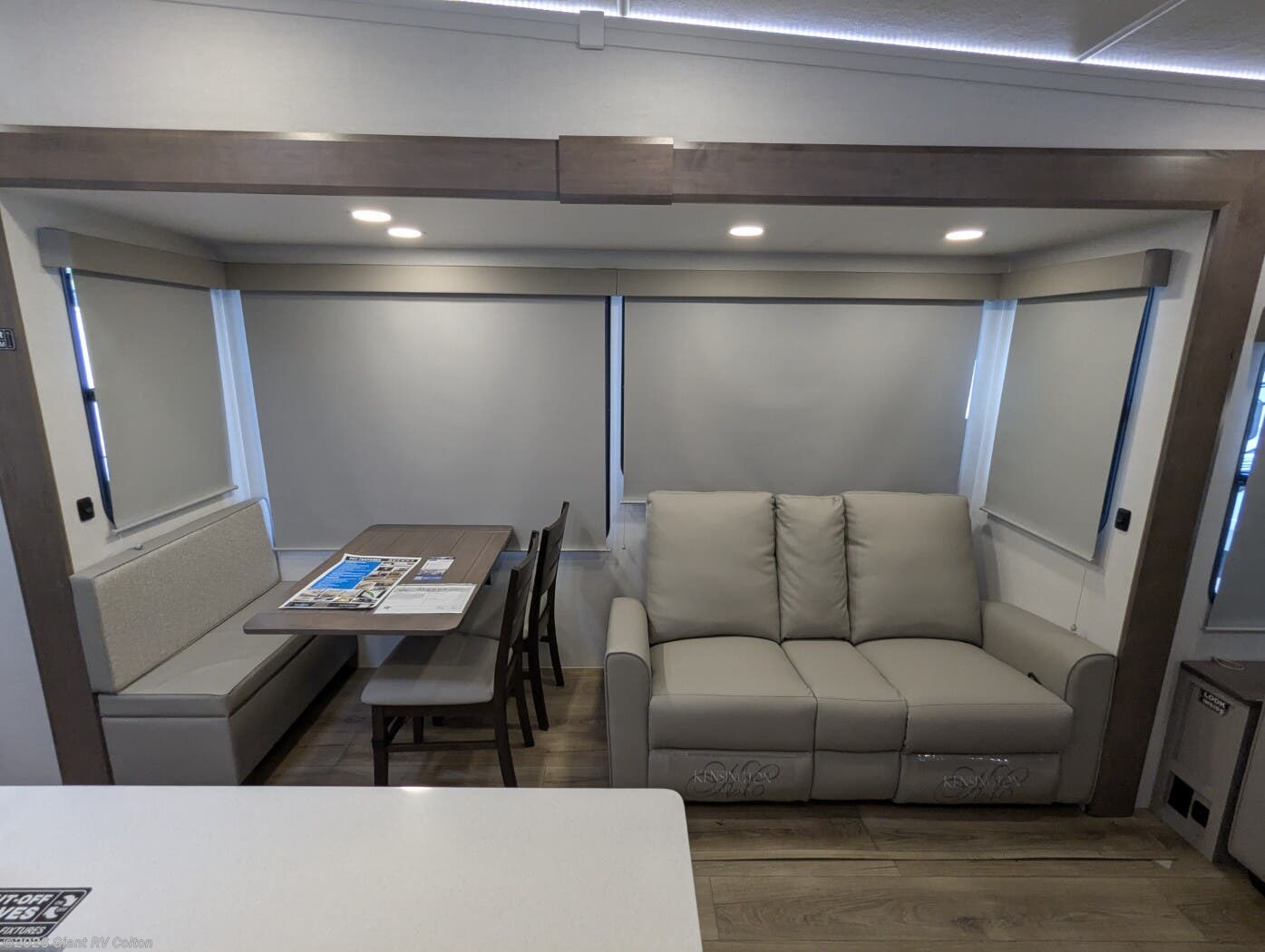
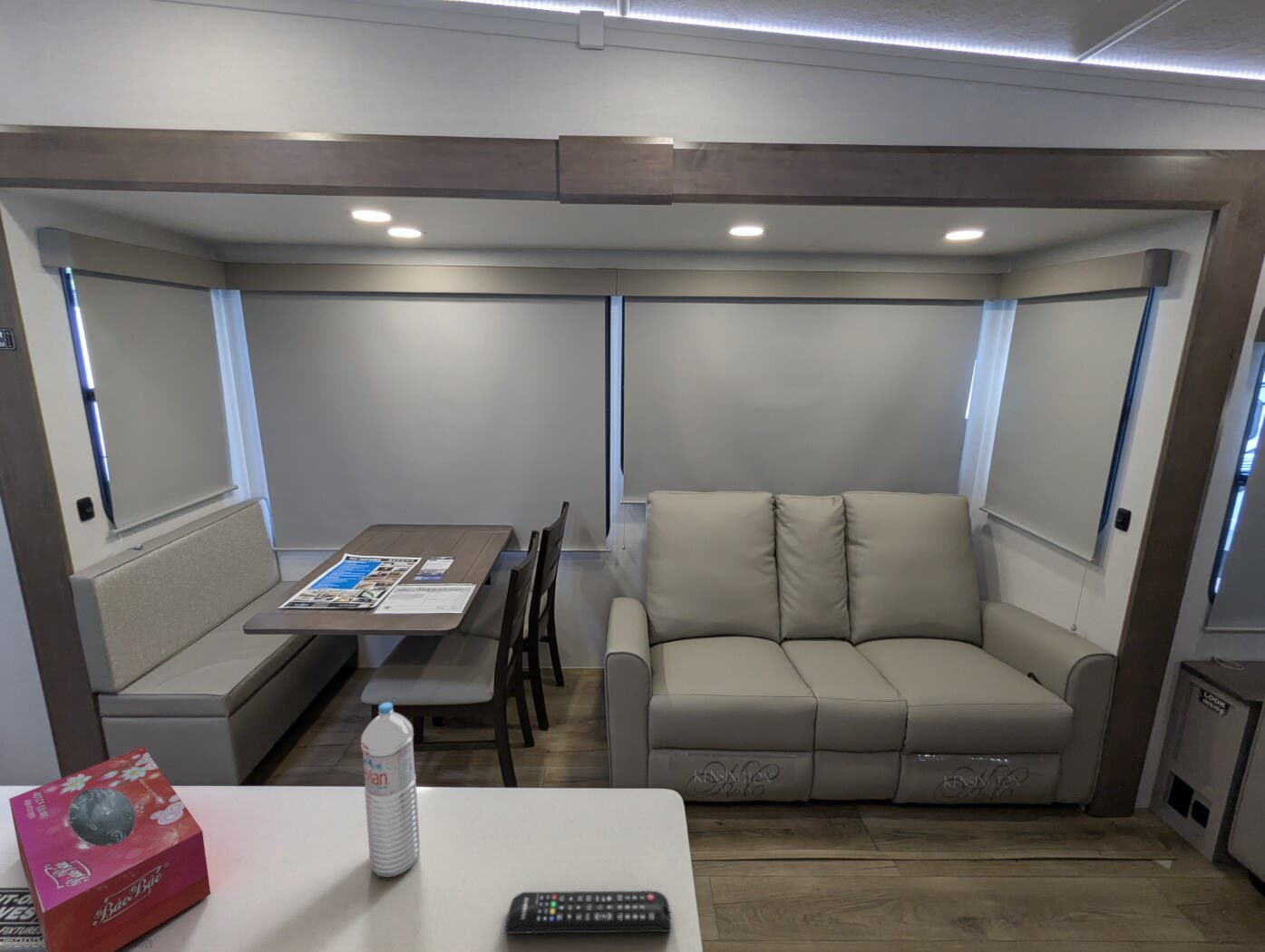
+ remote control [503,890,672,935]
+ water bottle [360,701,421,878]
+ tissue box [8,746,211,952]
